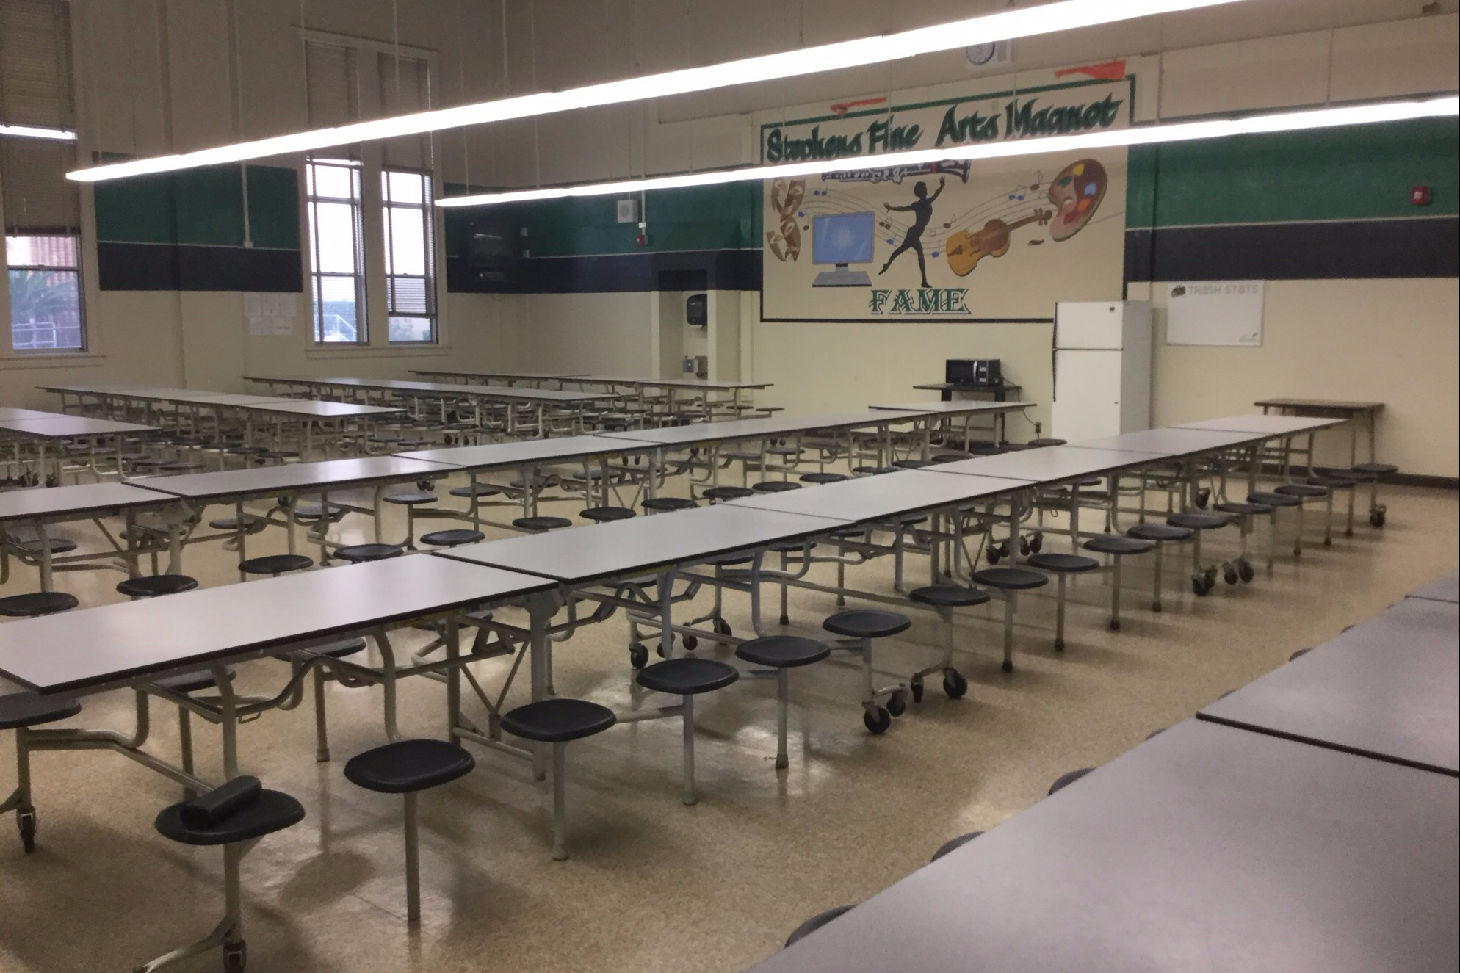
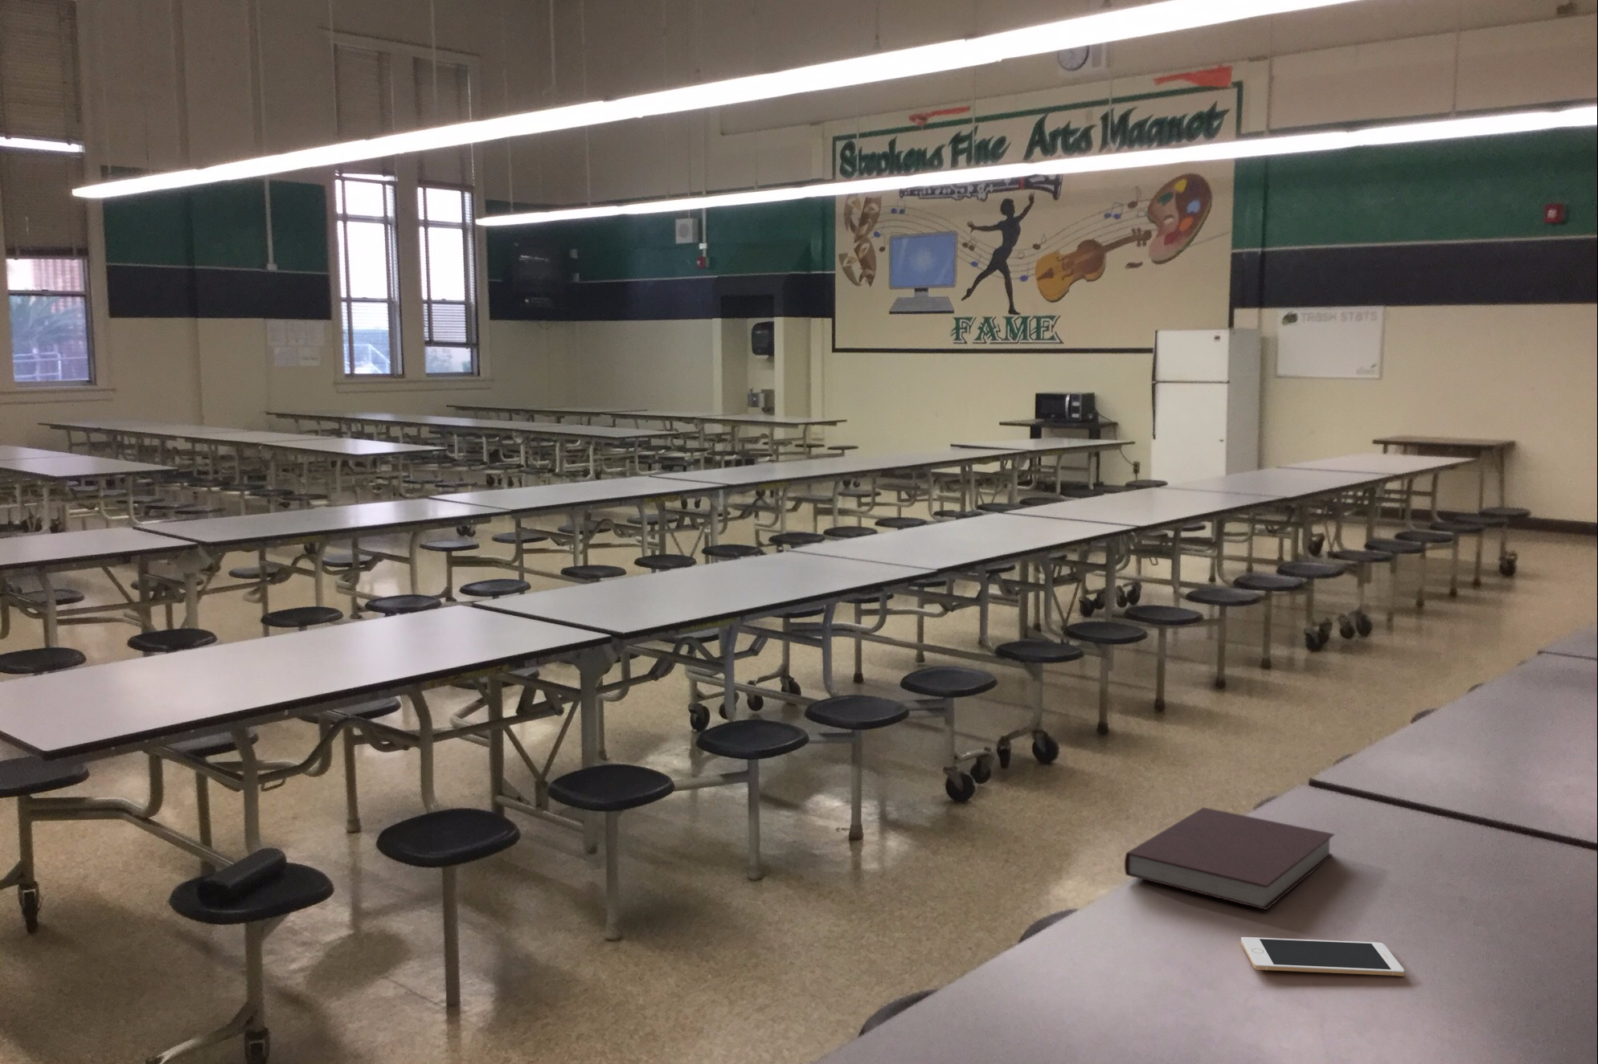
+ cell phone [1240,936,1406,977]
+ notebook [1124,806,1335,911]
